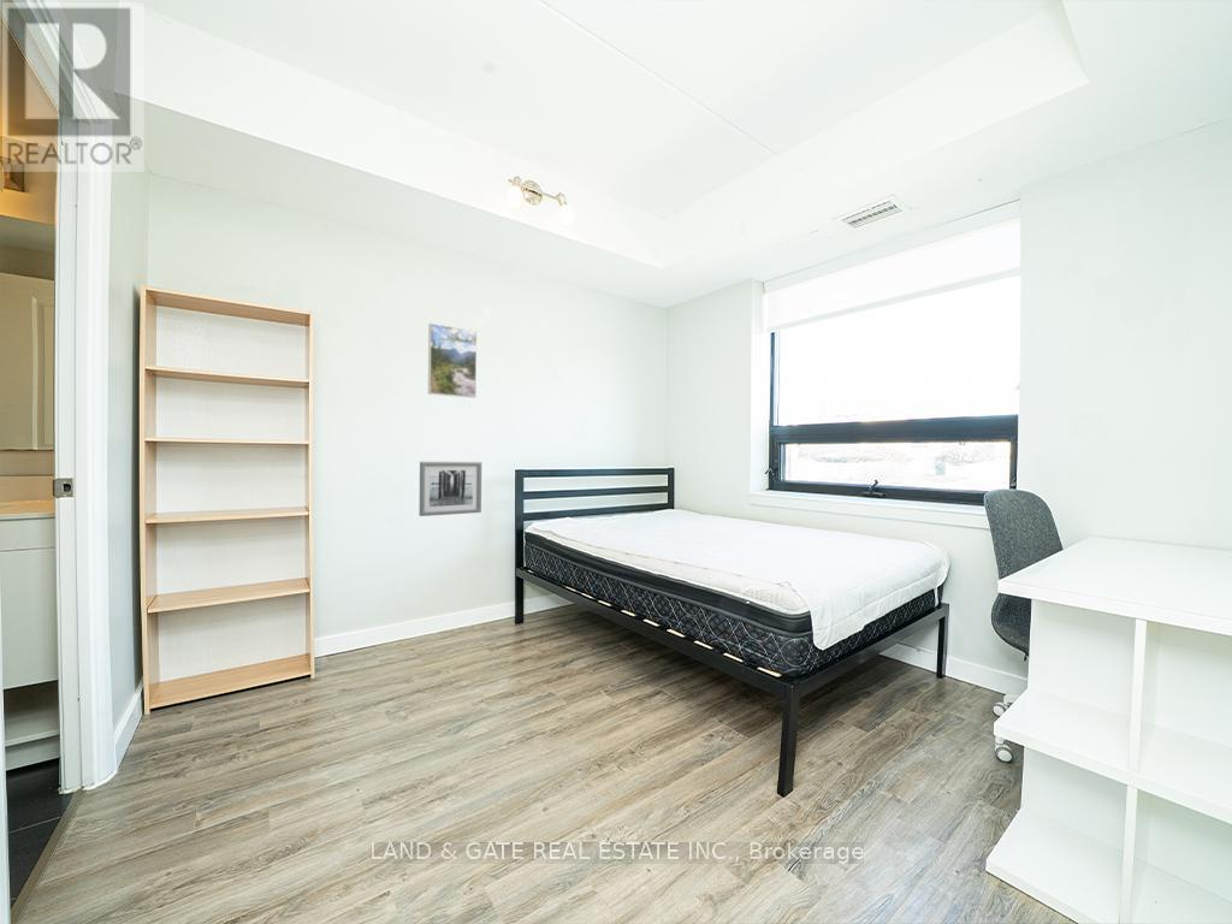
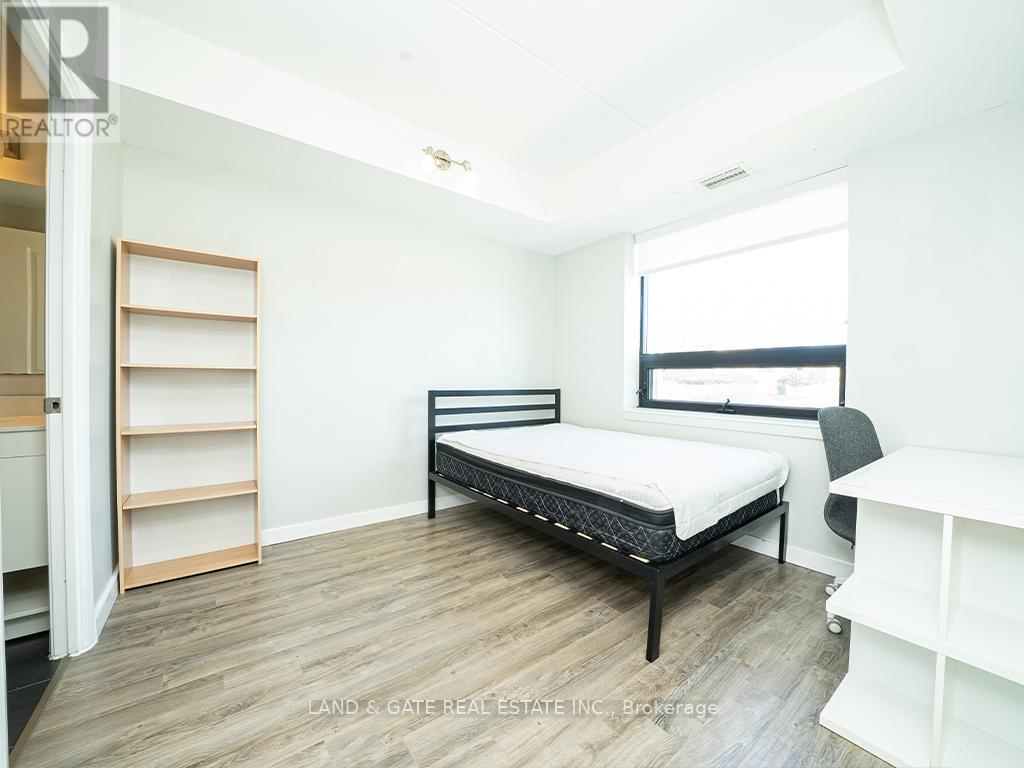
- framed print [427,322,478,399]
- wall art [417,461,482,517]
